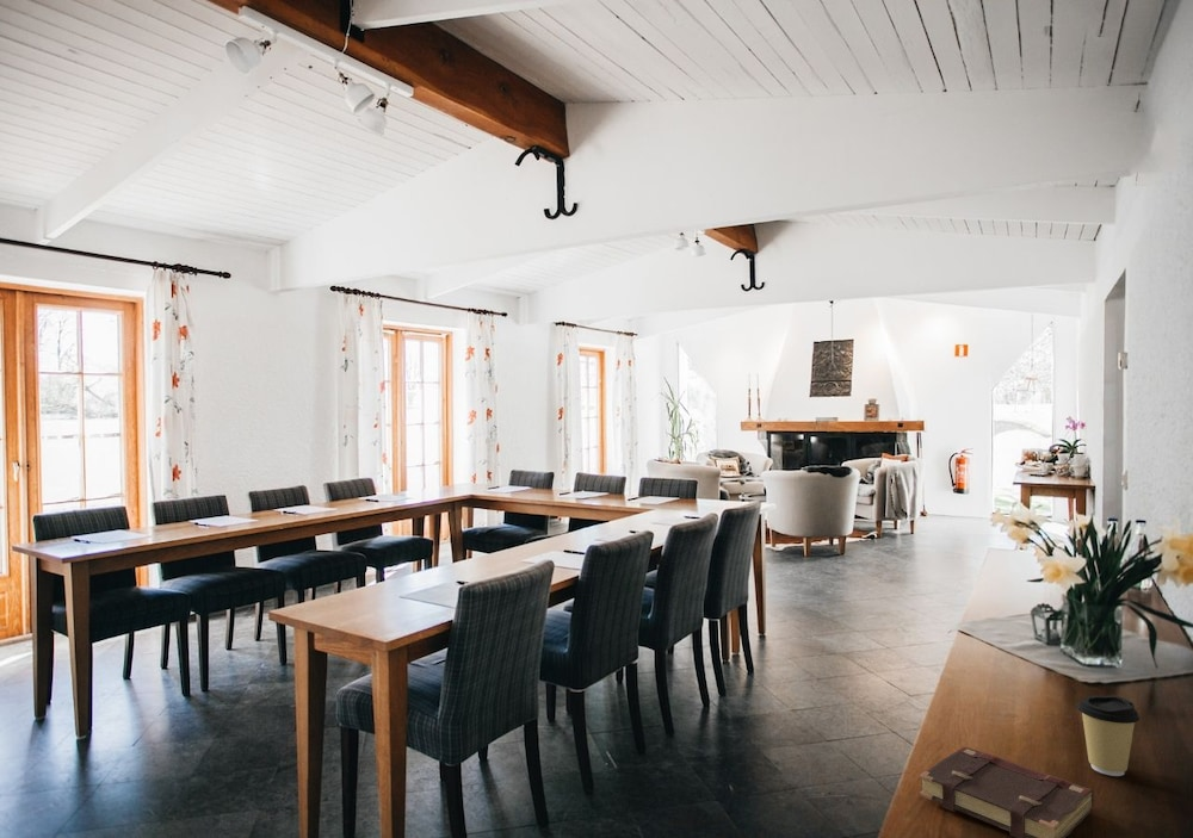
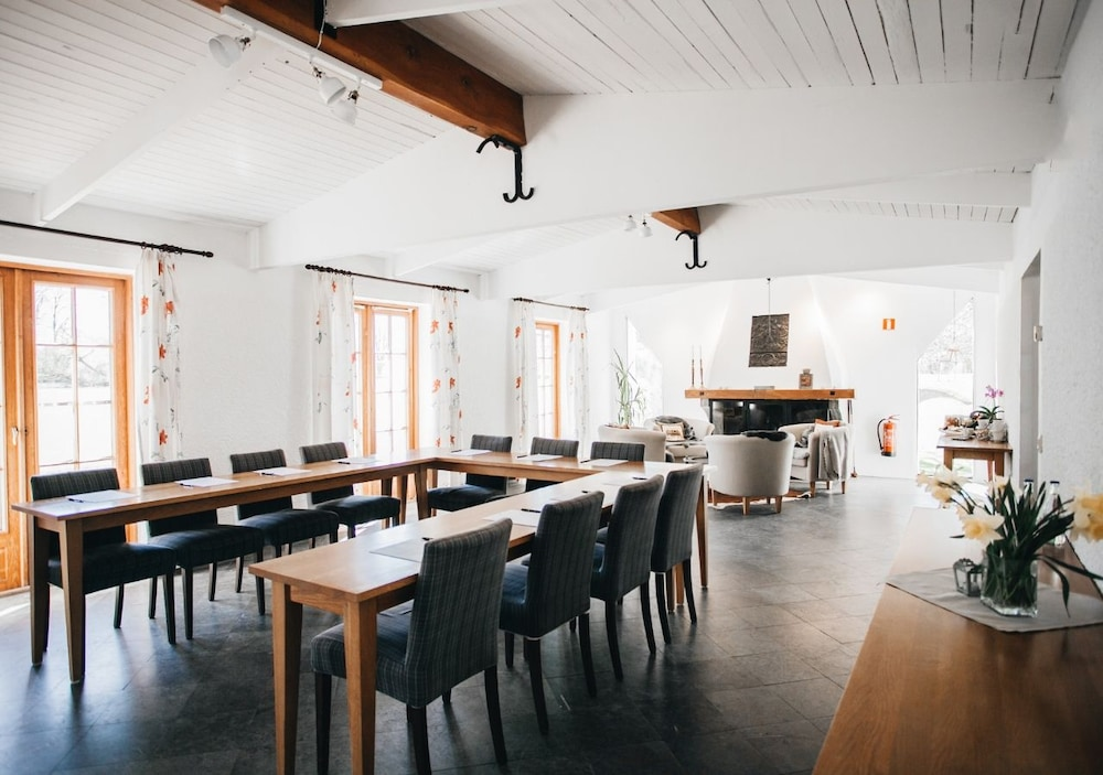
- book [919,746,1094,838]
- coffee cup [1076,695,1141,777]
